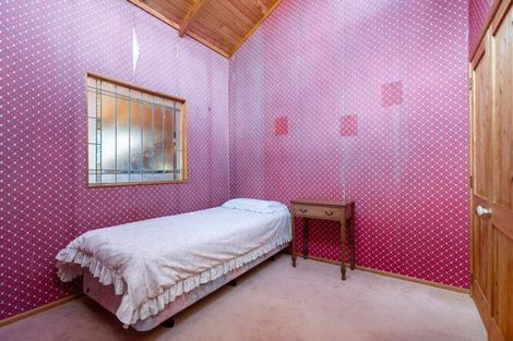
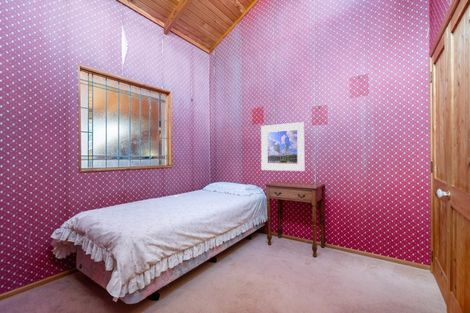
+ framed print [260,121,306,172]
